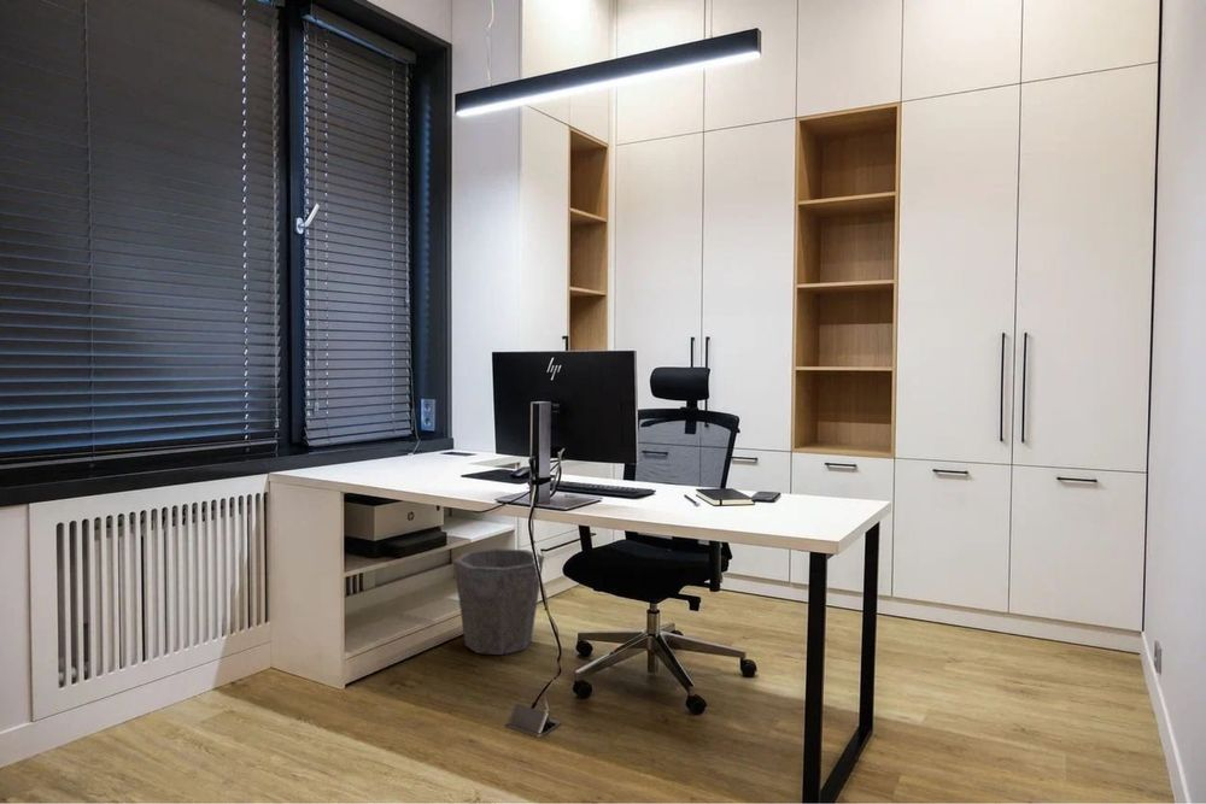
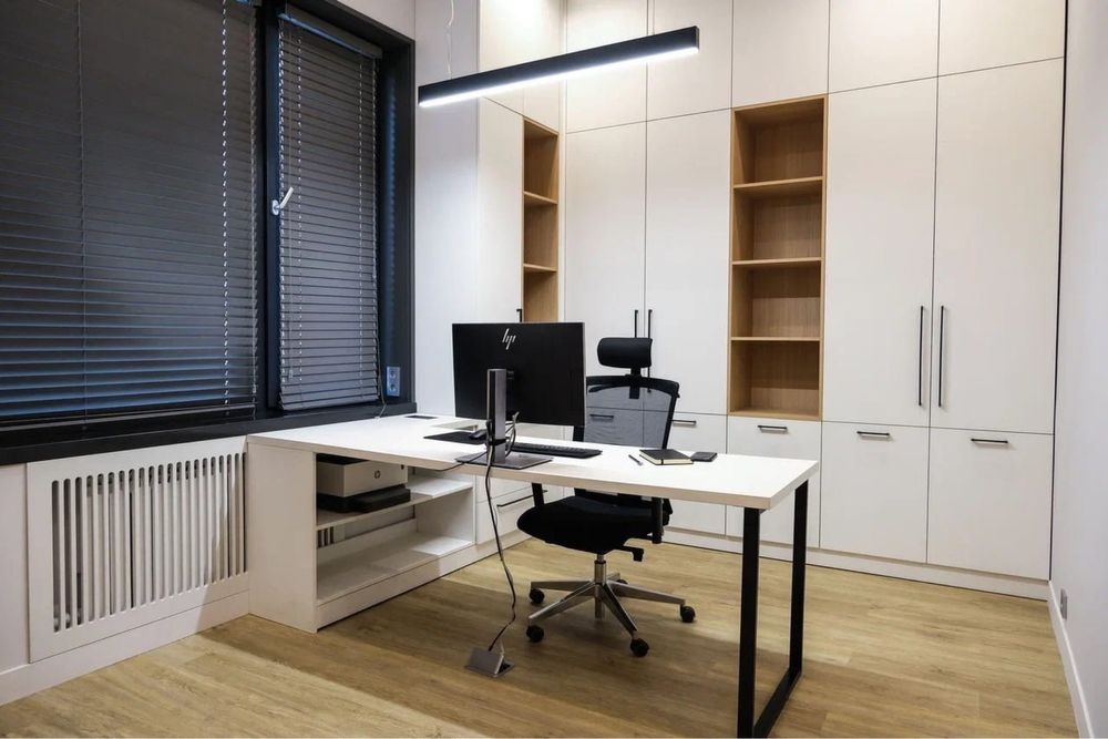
- waste bin [452,547,545,656]
